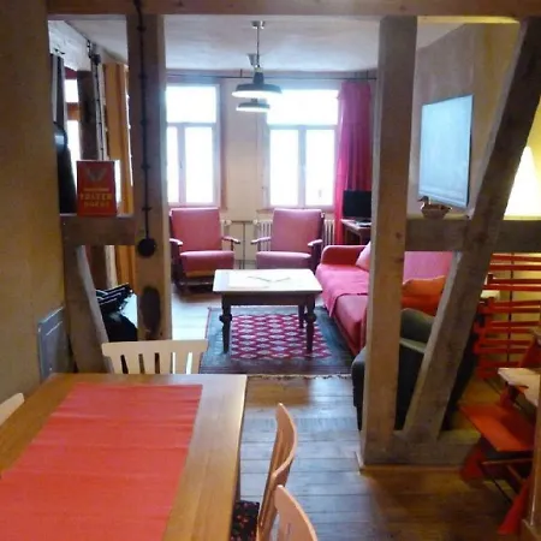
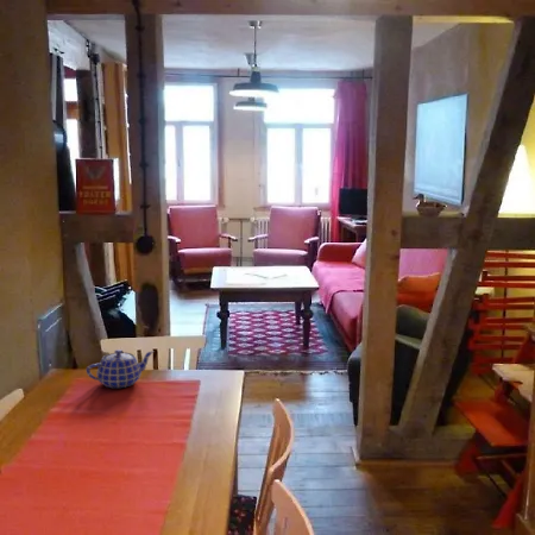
+ teapot [86,348,155,389]
